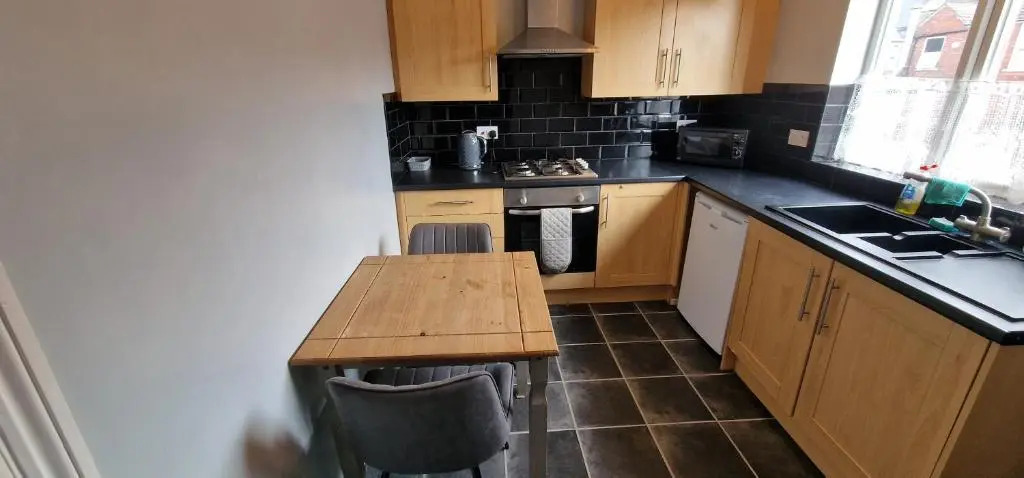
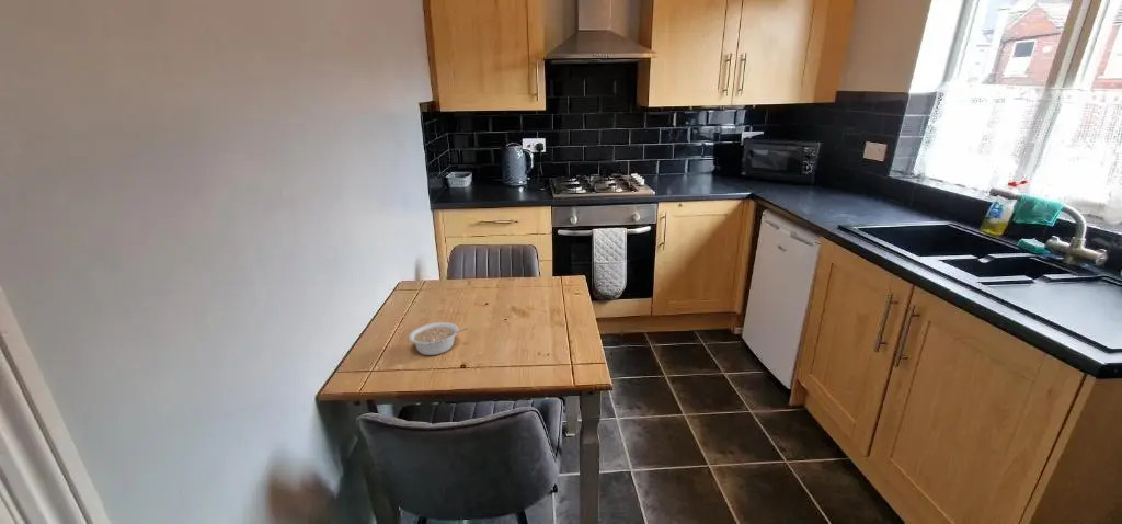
+ legume [408,321,469,356]
